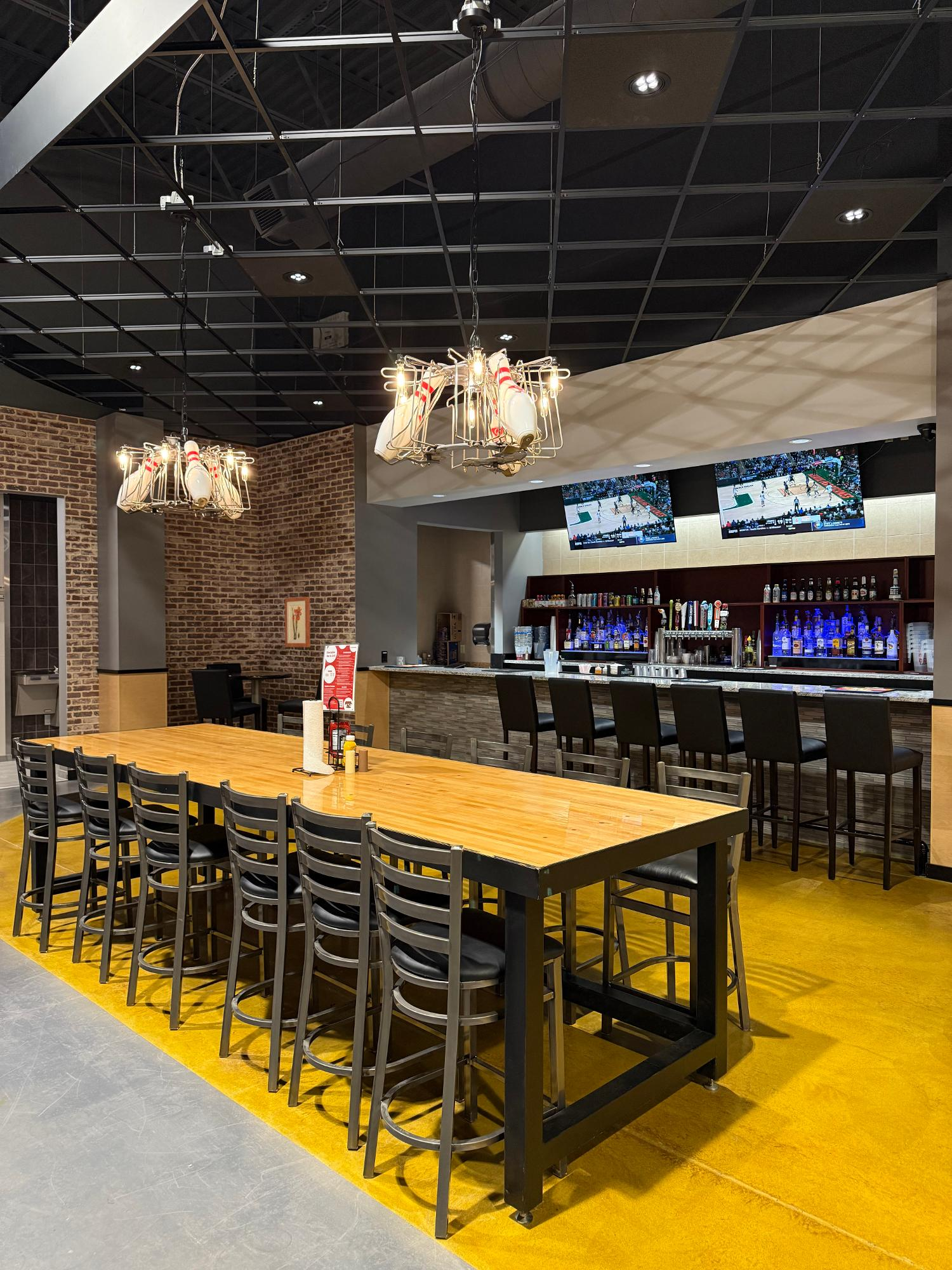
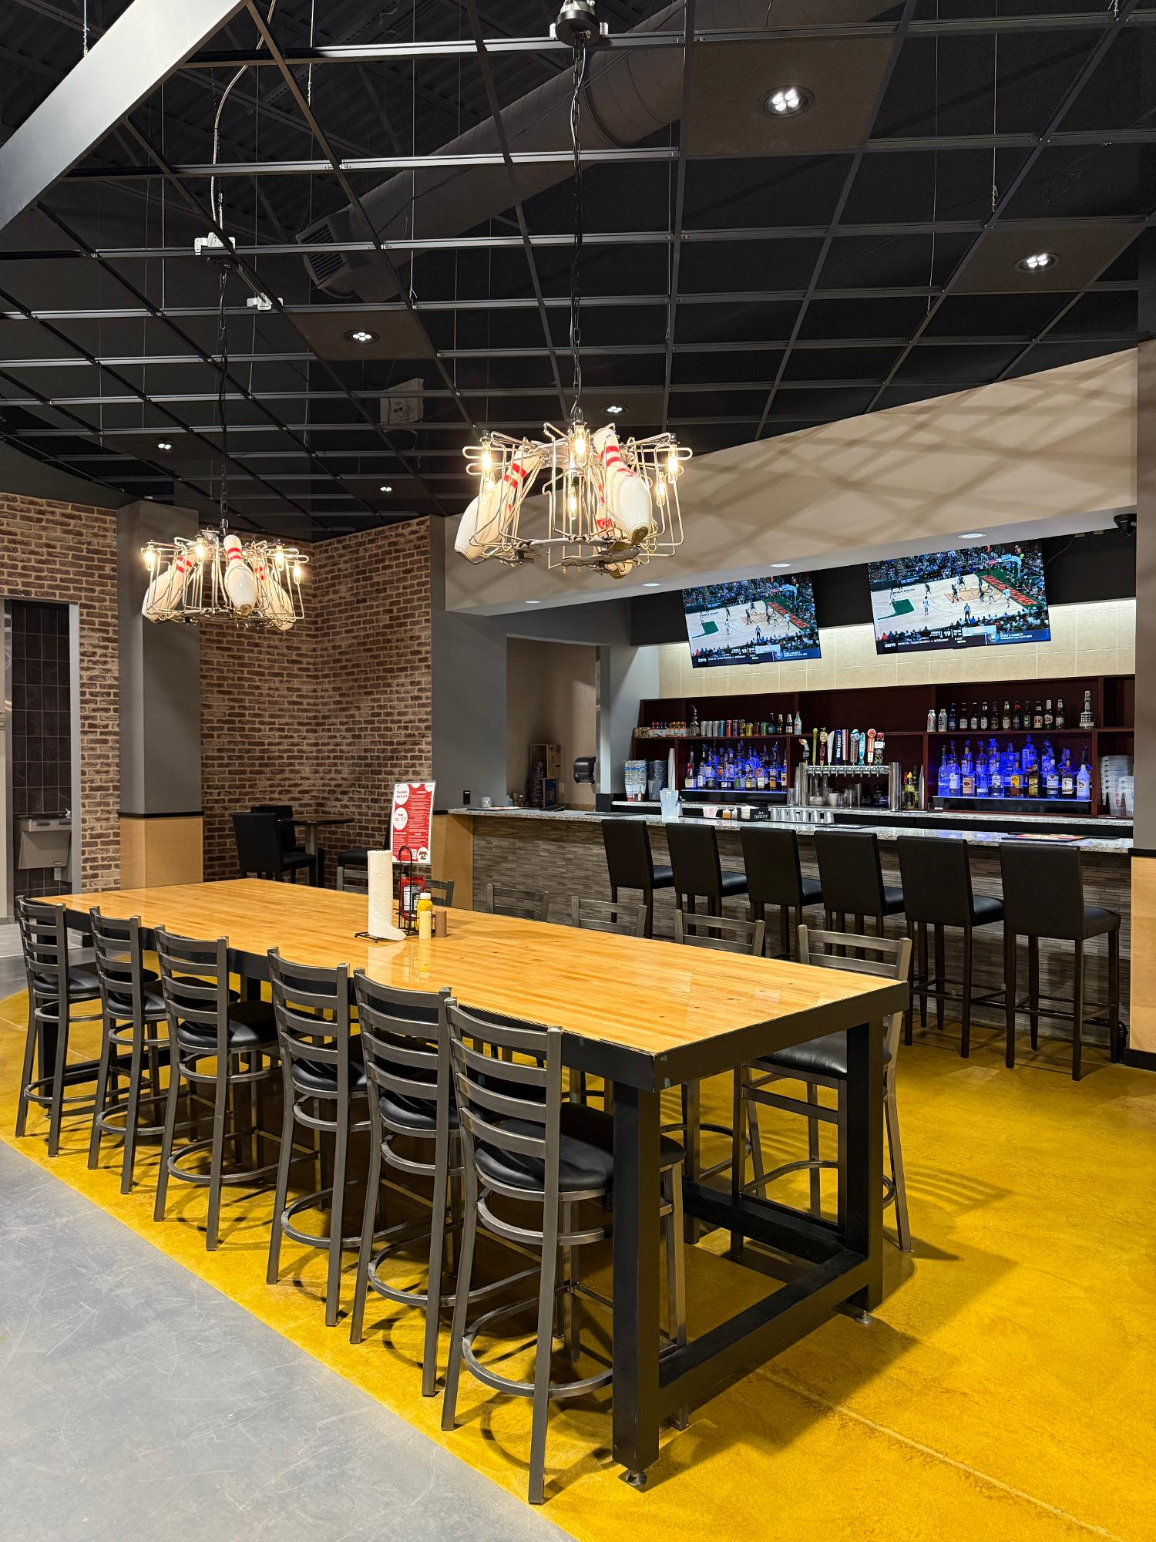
- wall art [284,596,311,648]
